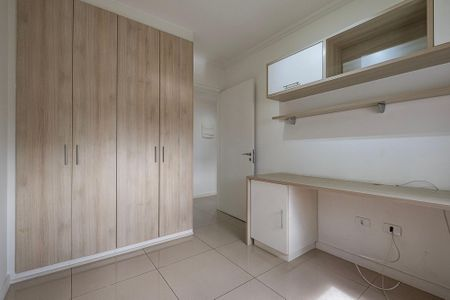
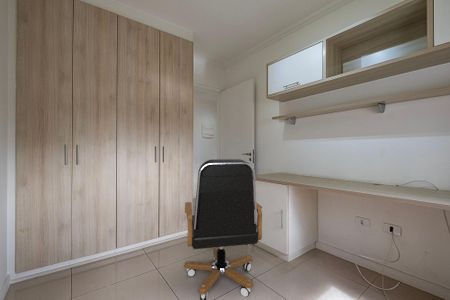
+ office chair [183,158,263,300]
